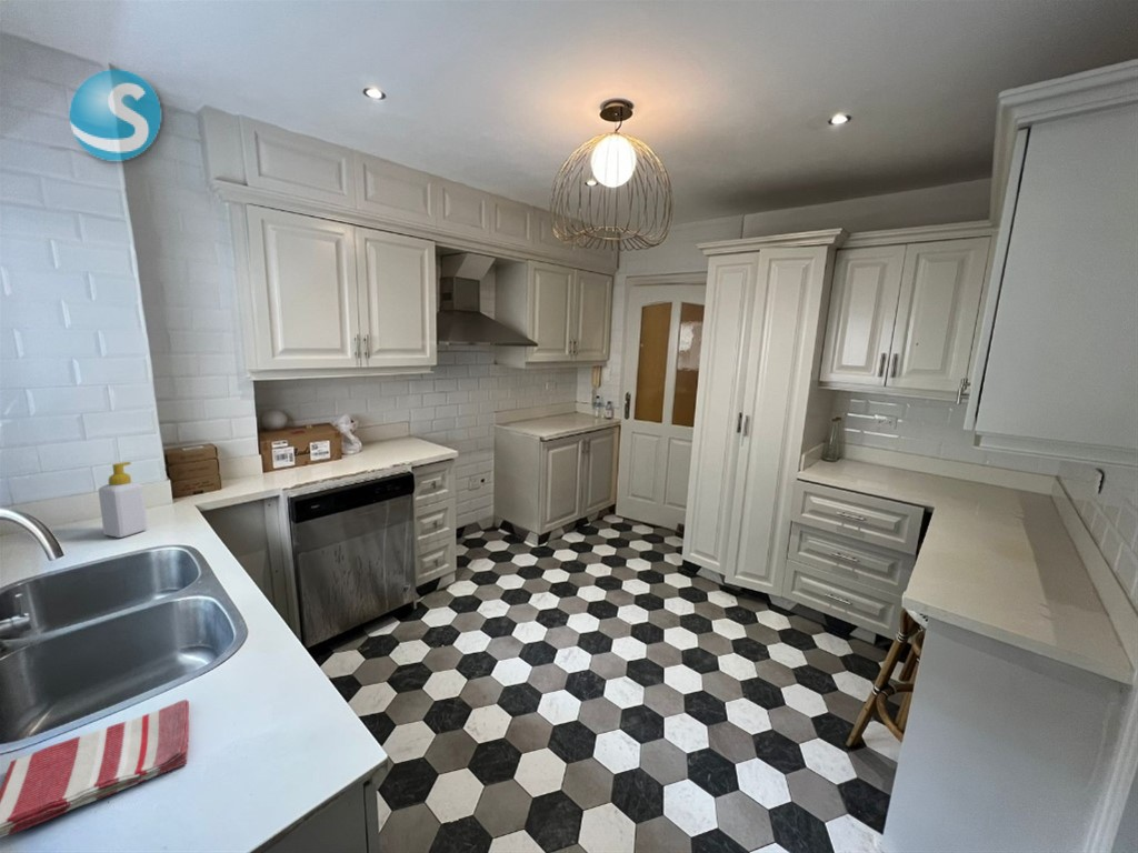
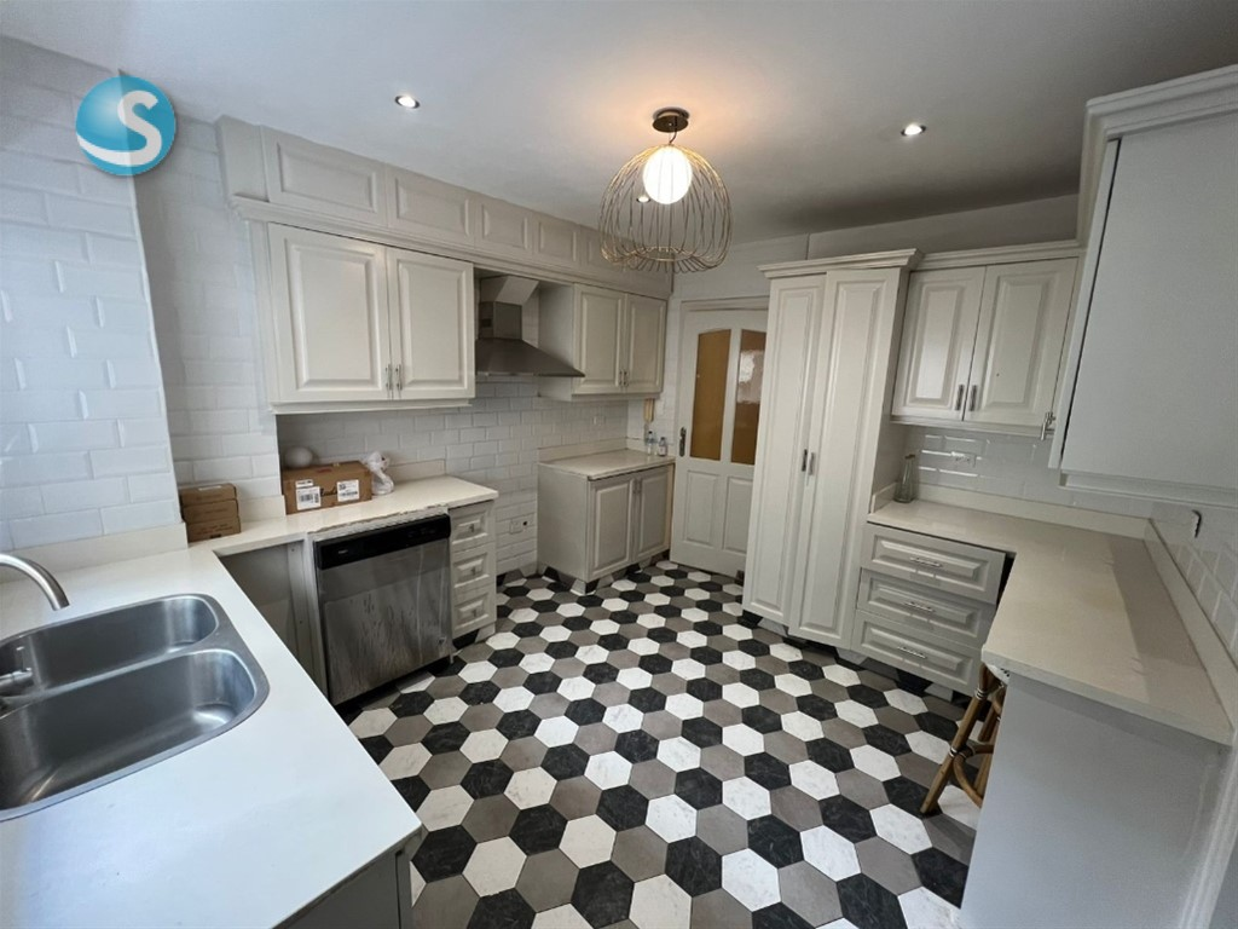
- dish towel [0,699,190,839]
- soap bottle [98,461,148,539]
